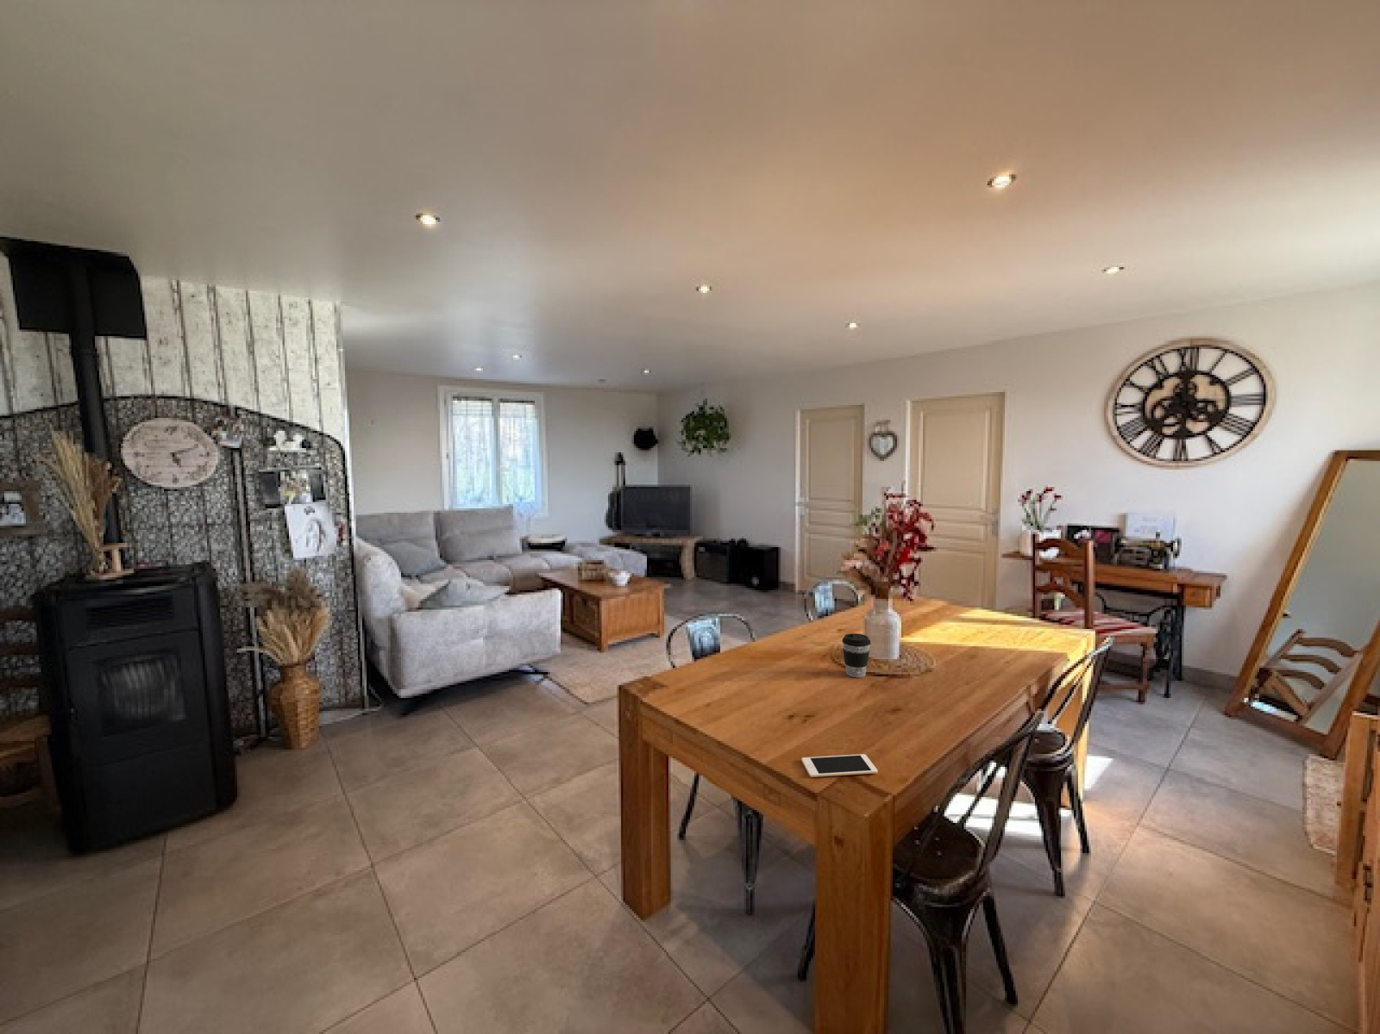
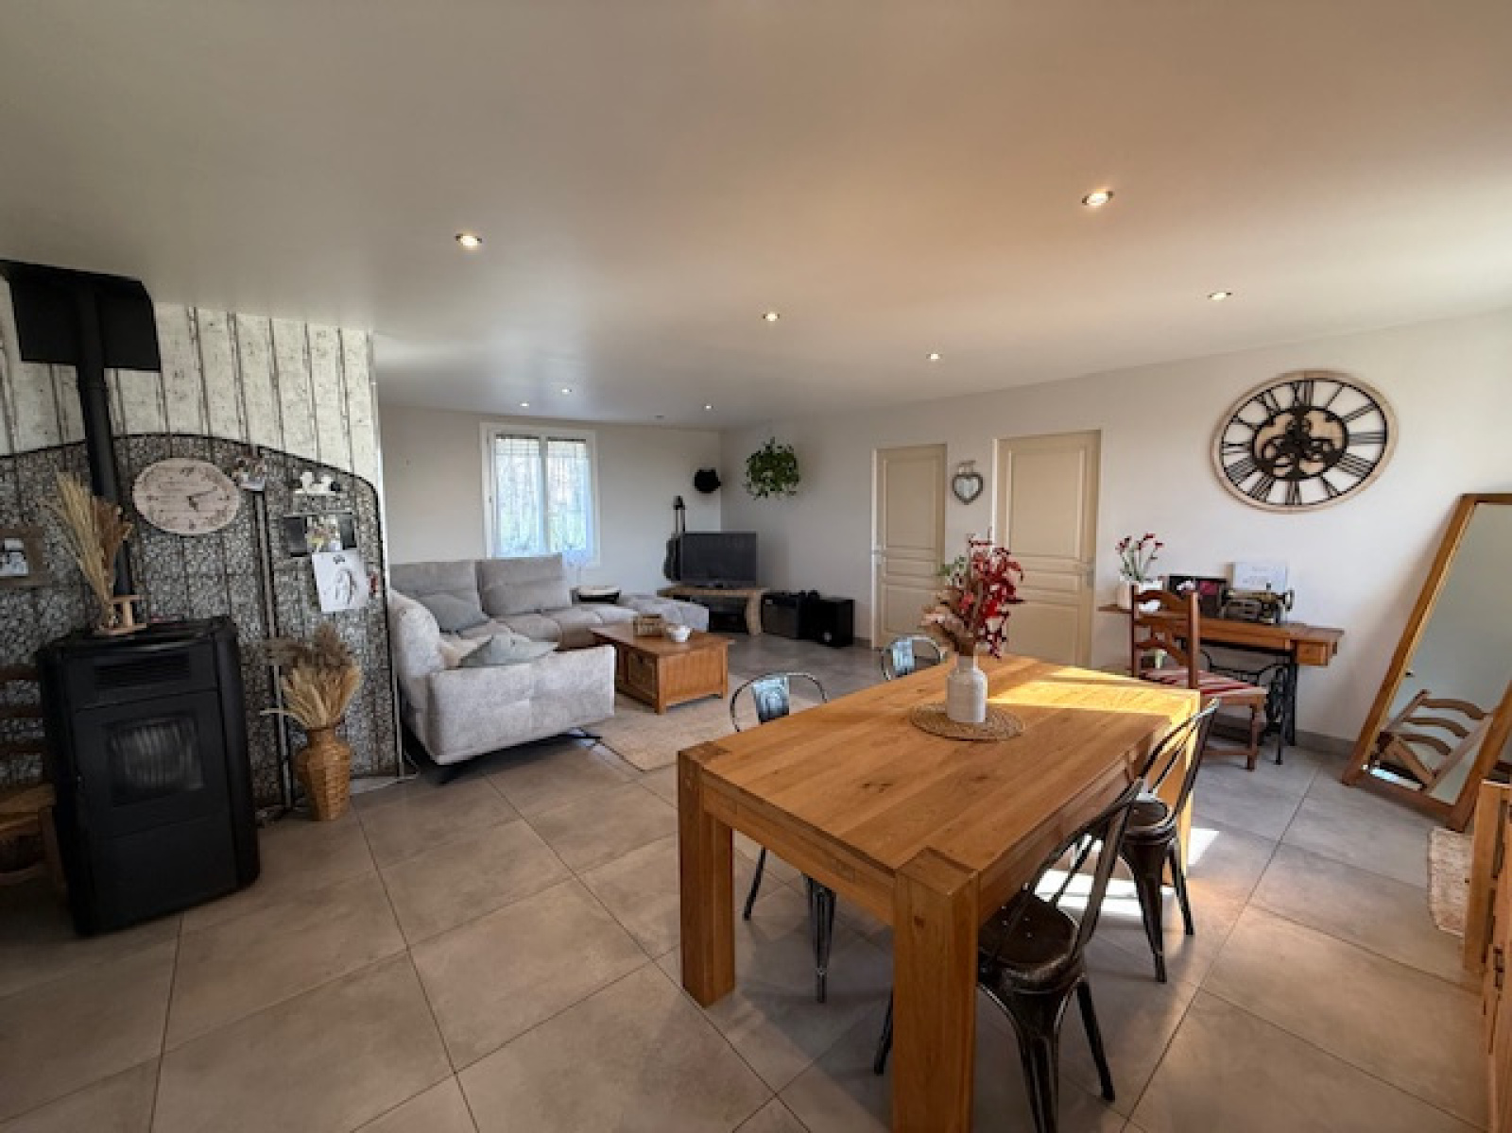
- coffee cup [841,632,871,678]
- cell phone [801,753,878,778]
